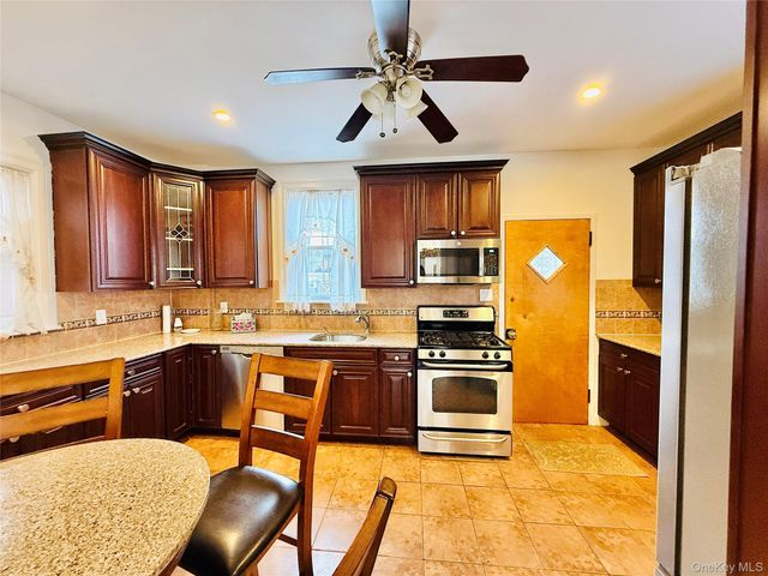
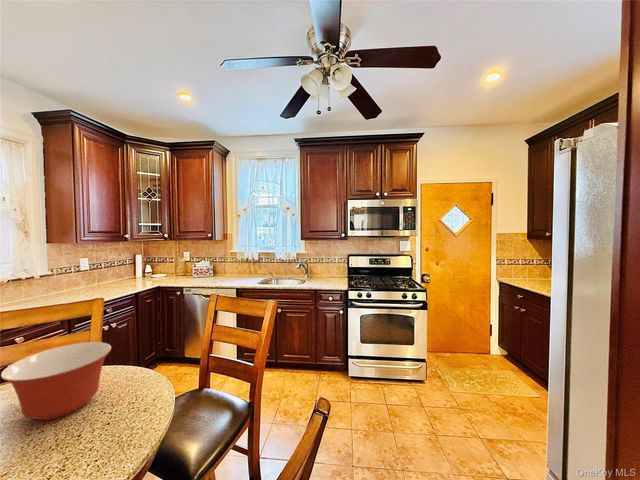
+ mixing bowl [0,341,113,421]
